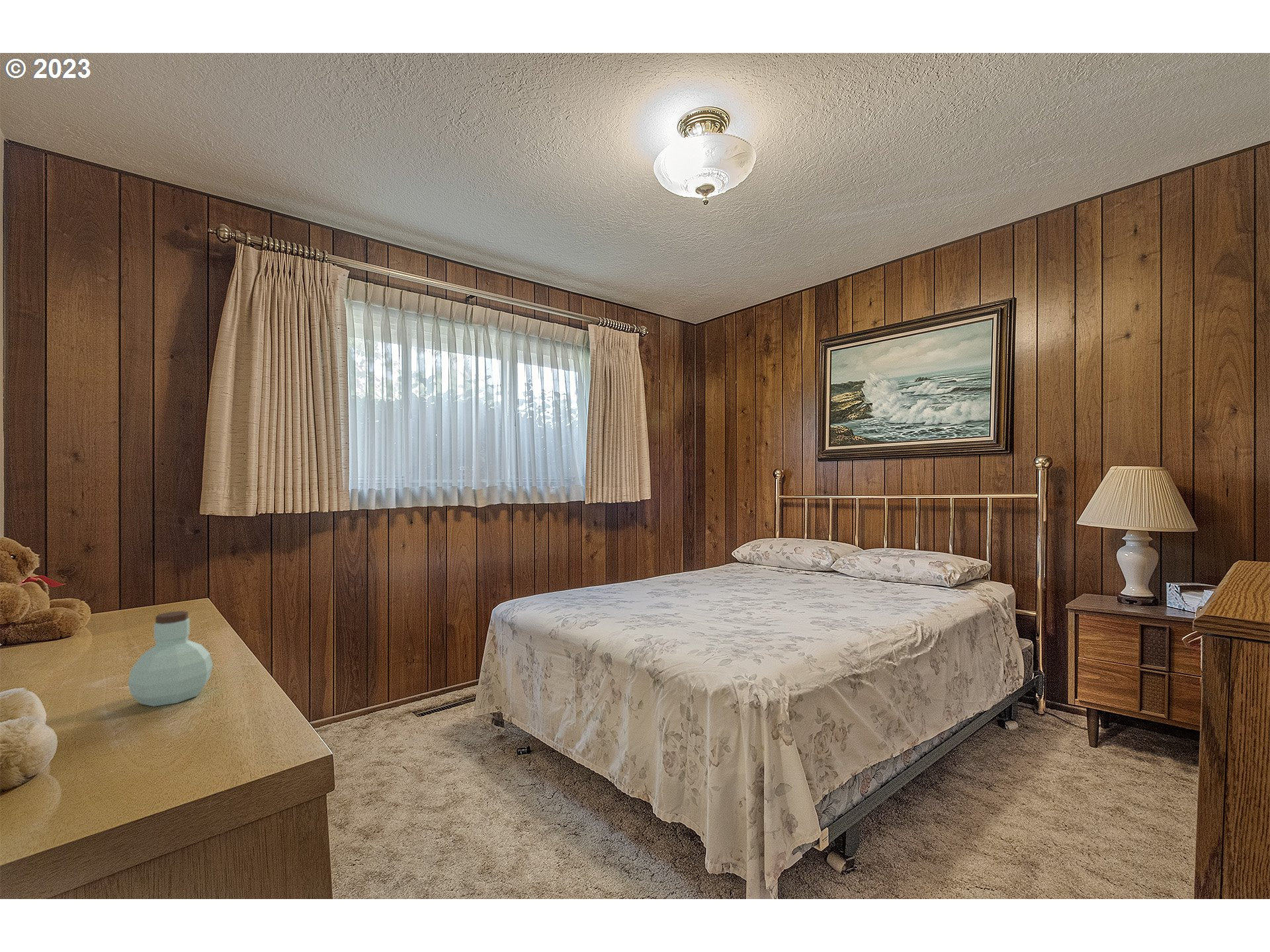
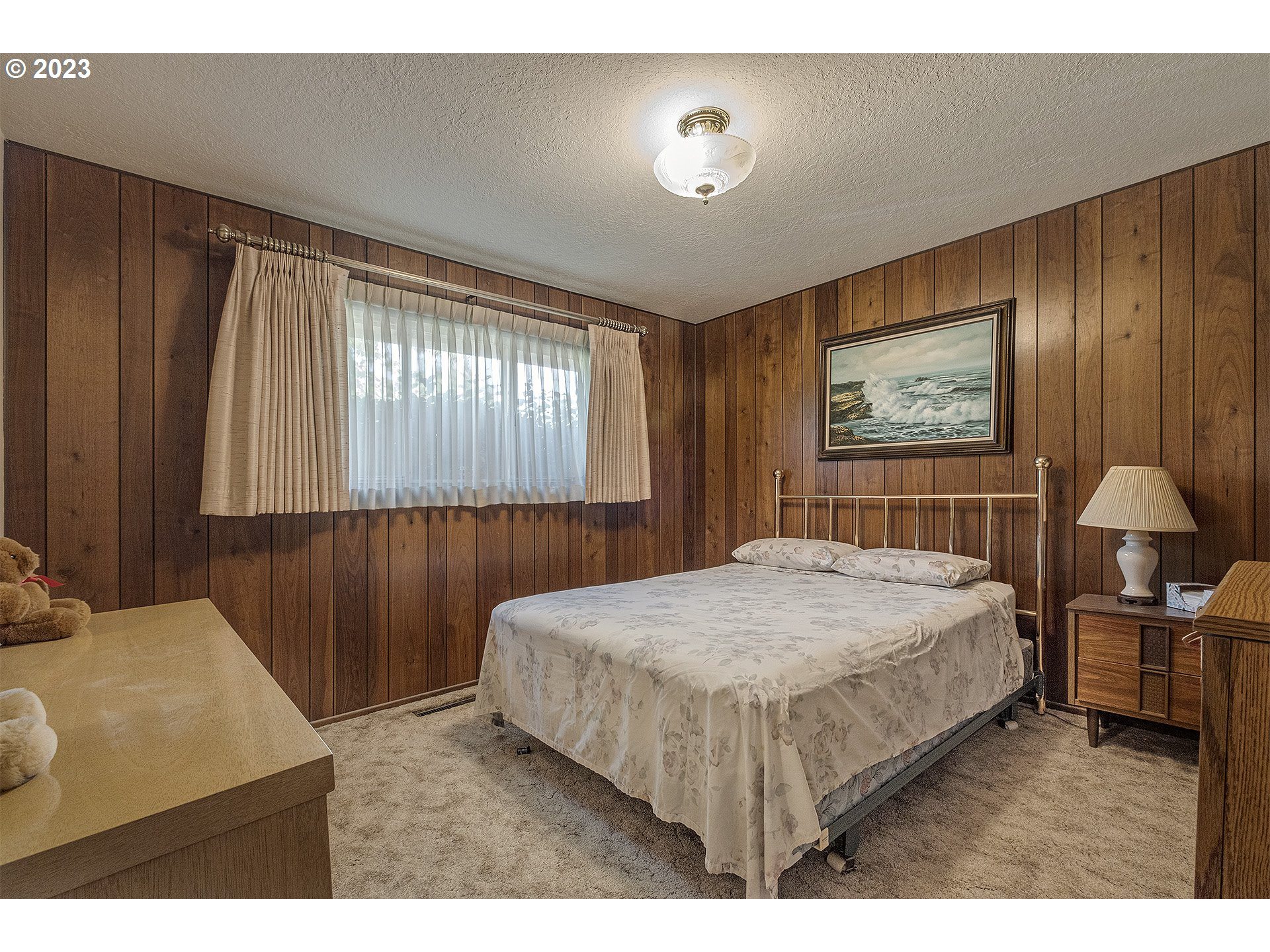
- jar [127,610,214,707]
